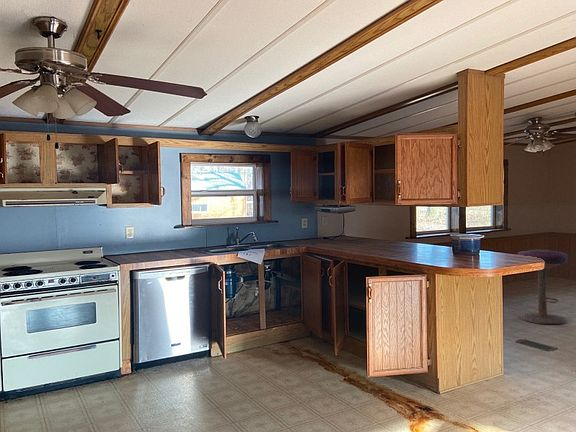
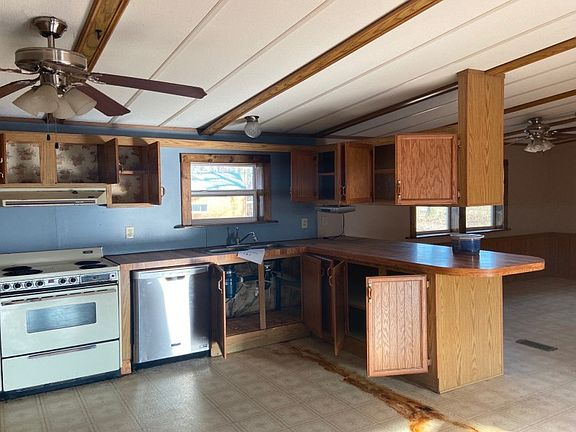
- stool [516,249,569,325]
